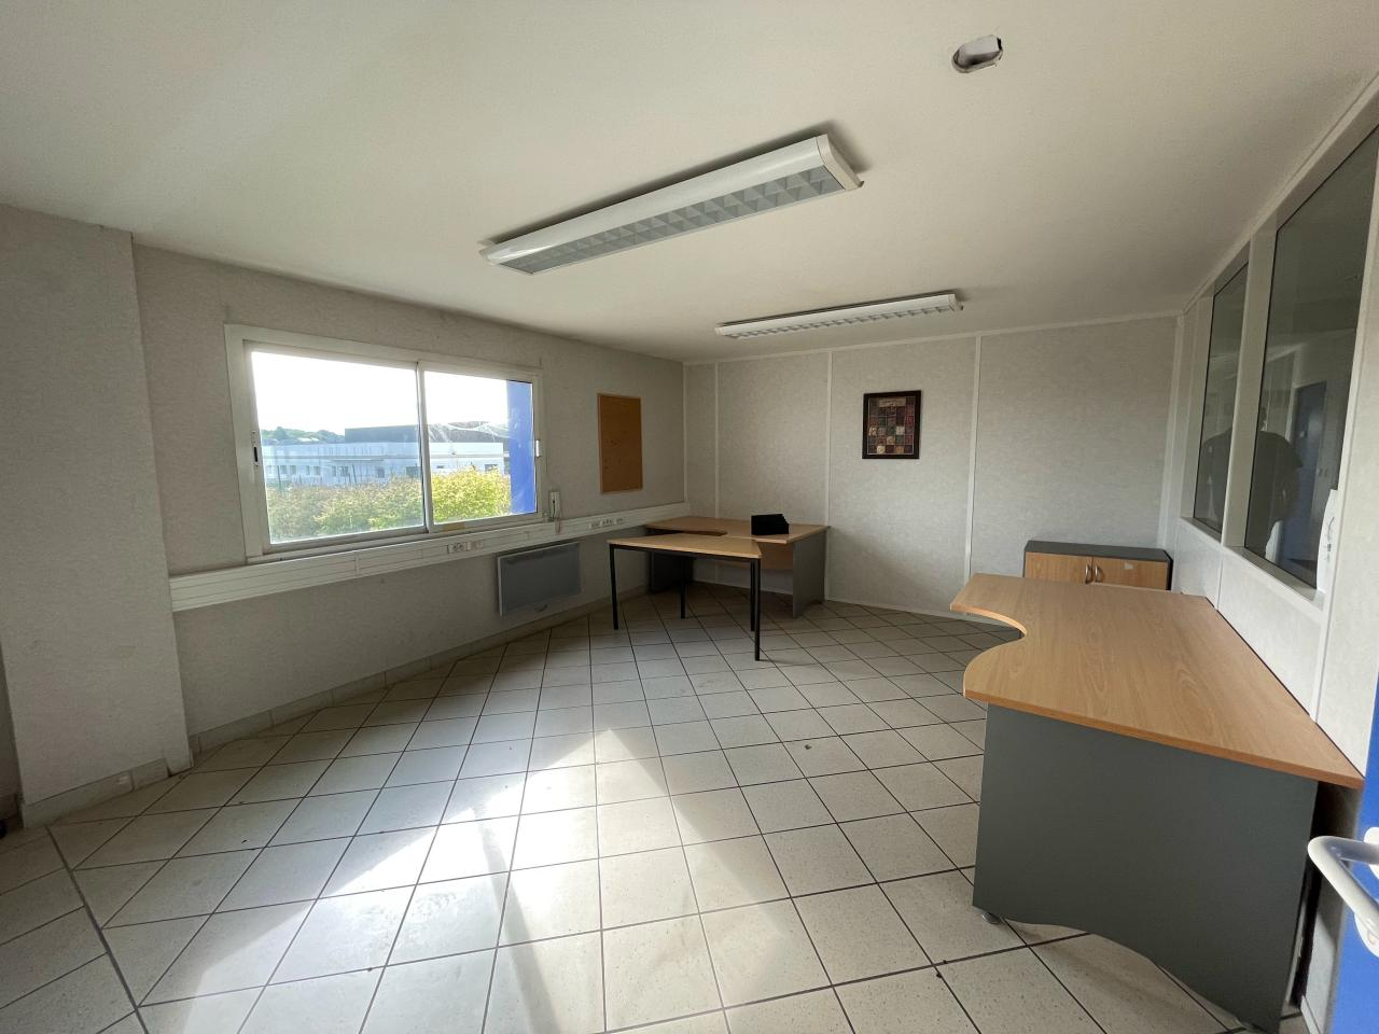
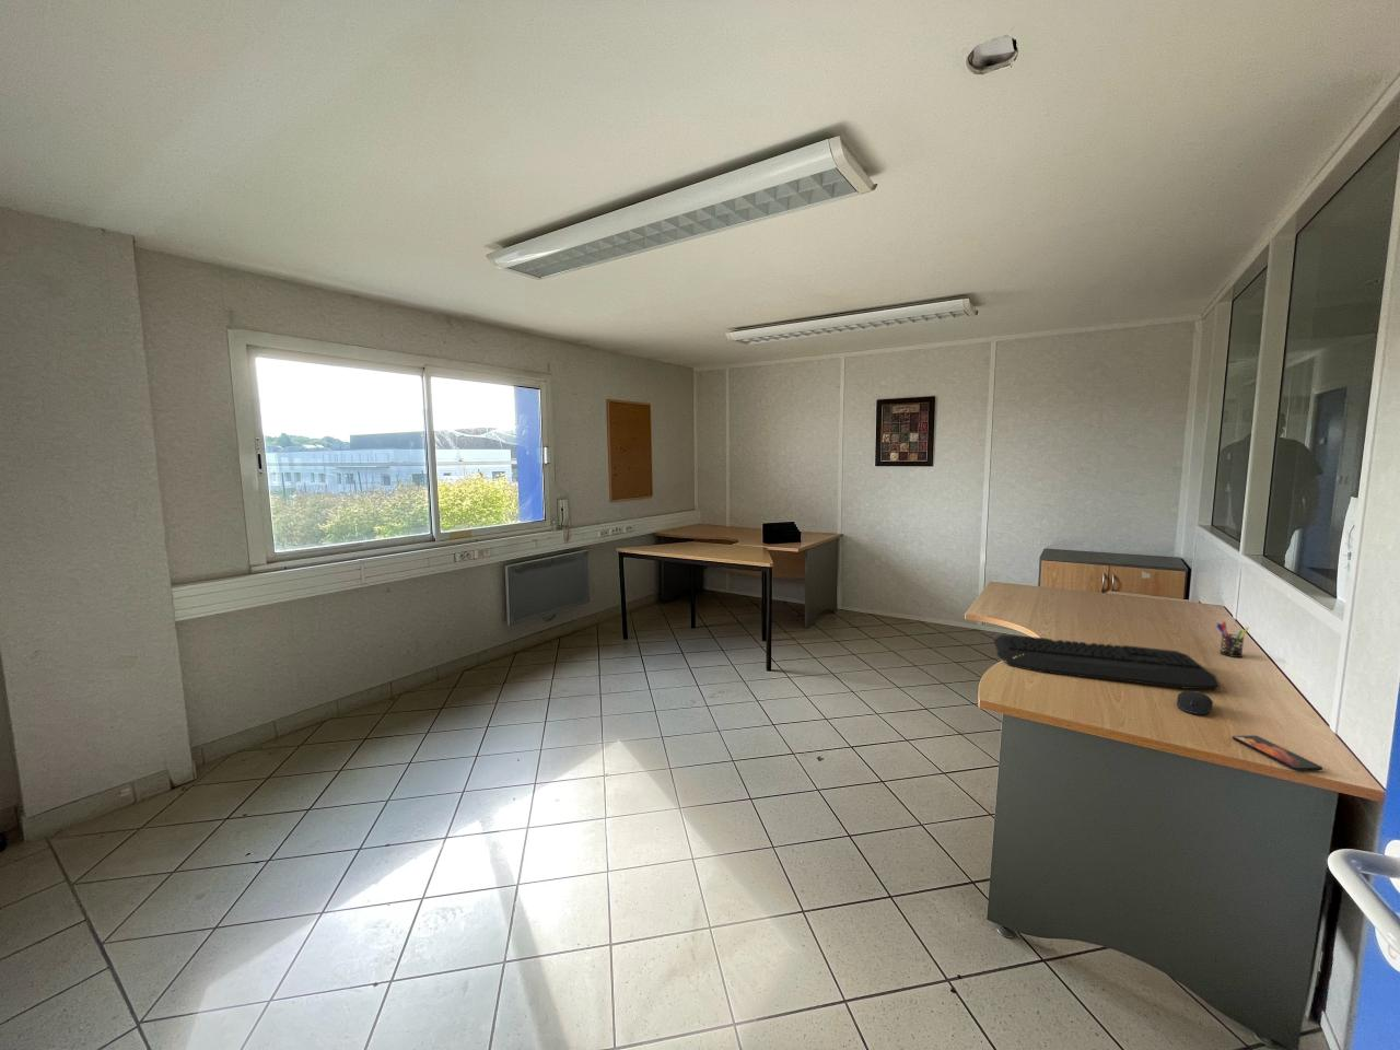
+ smartphone [1231,735,1324,771]
+ pen holder [1215,620,1250,658]
+ keyboard [993,633,1220,690]
+ computer mouse [1176,690,1214,717]
